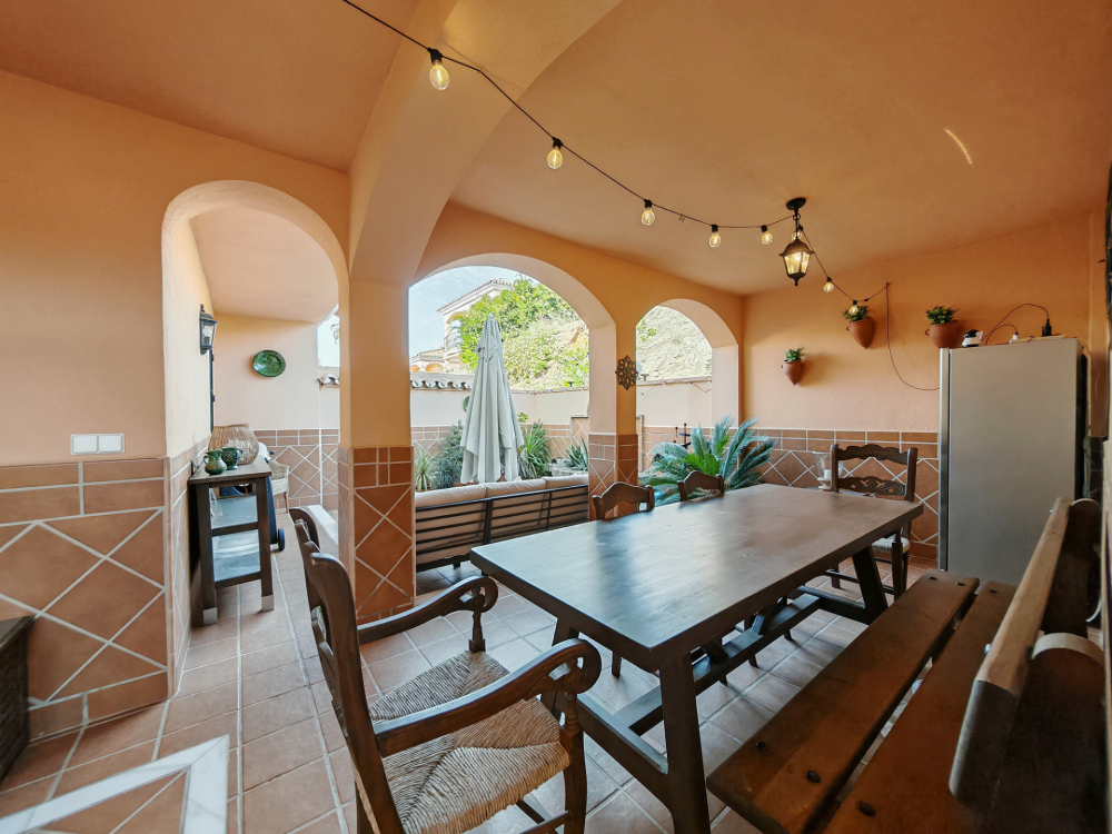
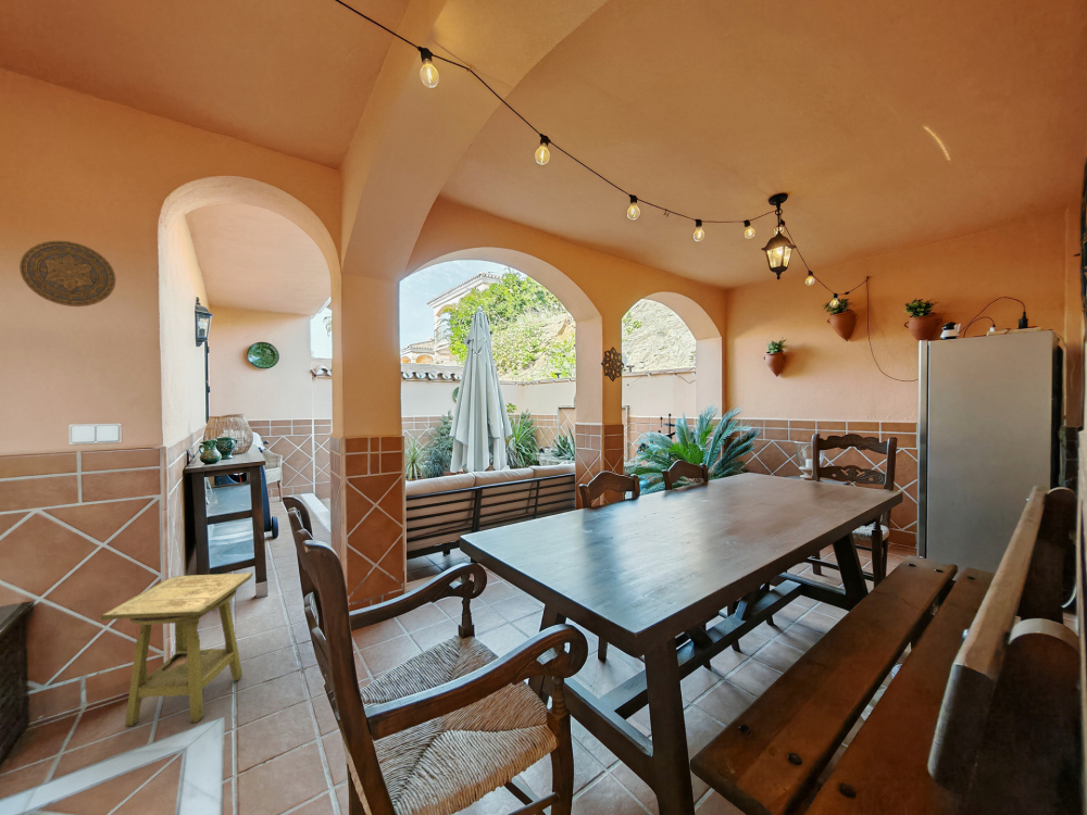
+ side table [100,572,253,728]
+ decorative plate [18,240,117,308]
